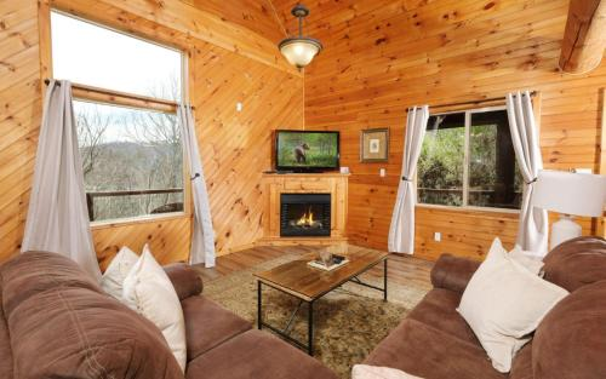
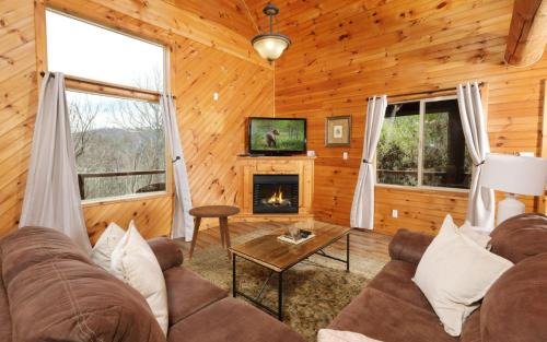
+ side table [187,204,242,267]
